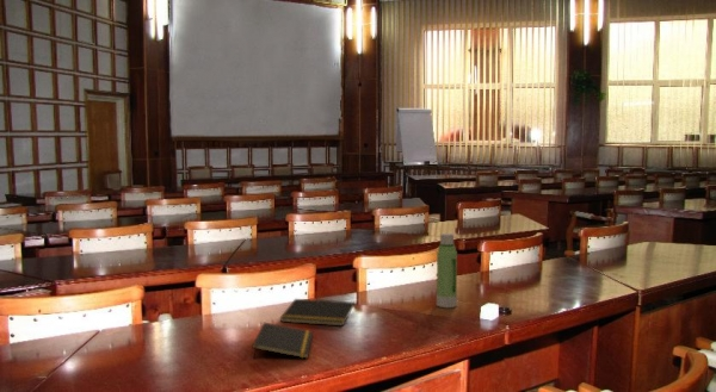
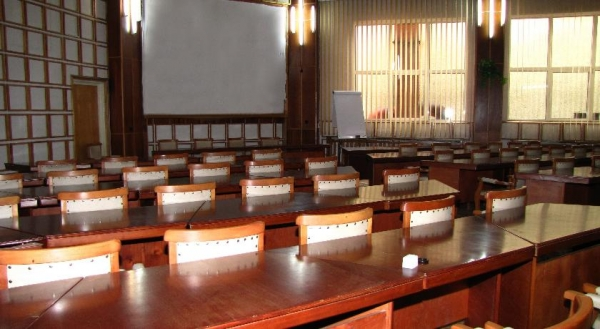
- notepad [252,322,314,361]
- notepad [279,298,356,326]
- water bottle [436,232,458,309]
